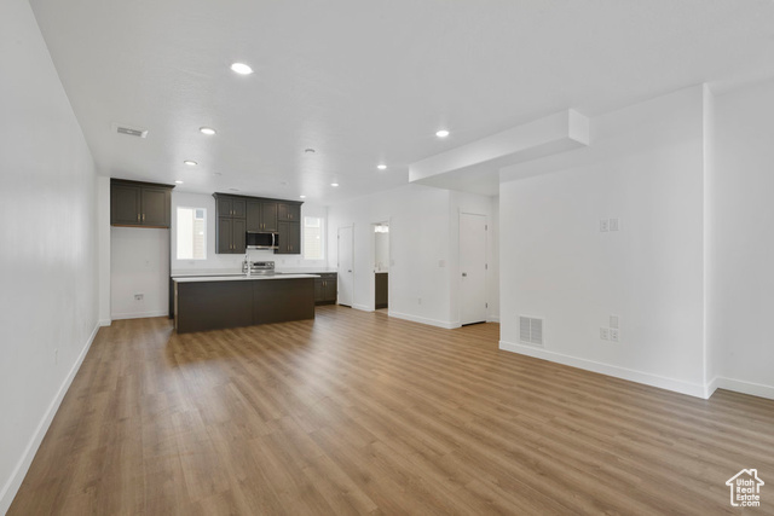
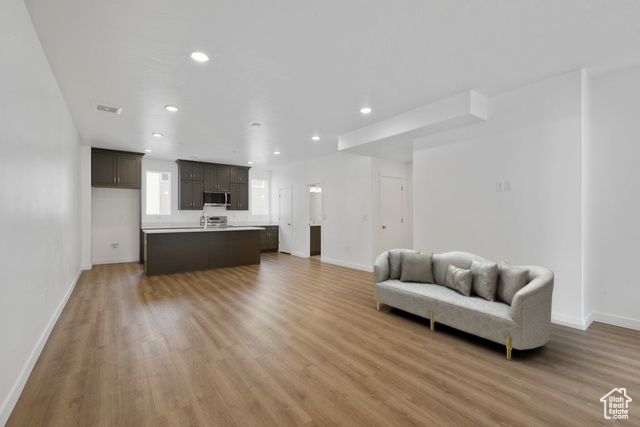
+ sofa [373,248,555,361]
